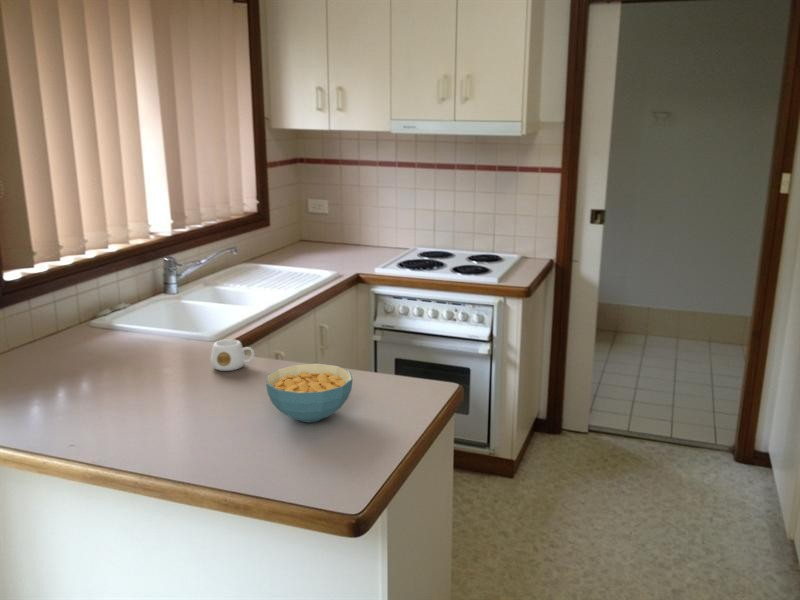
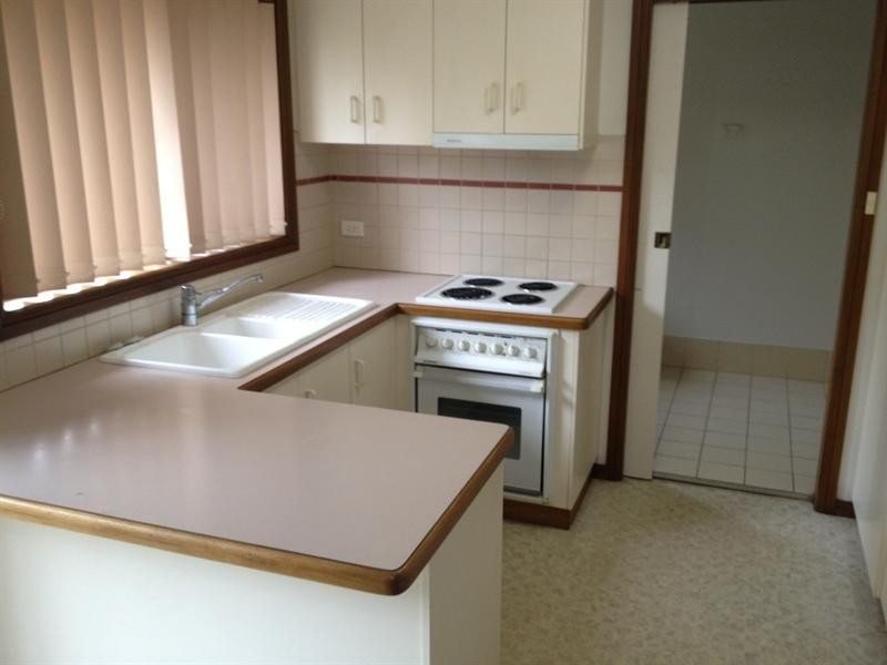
- cereal bowl [265,362,354,423]
- mug [210,338,255,372]
